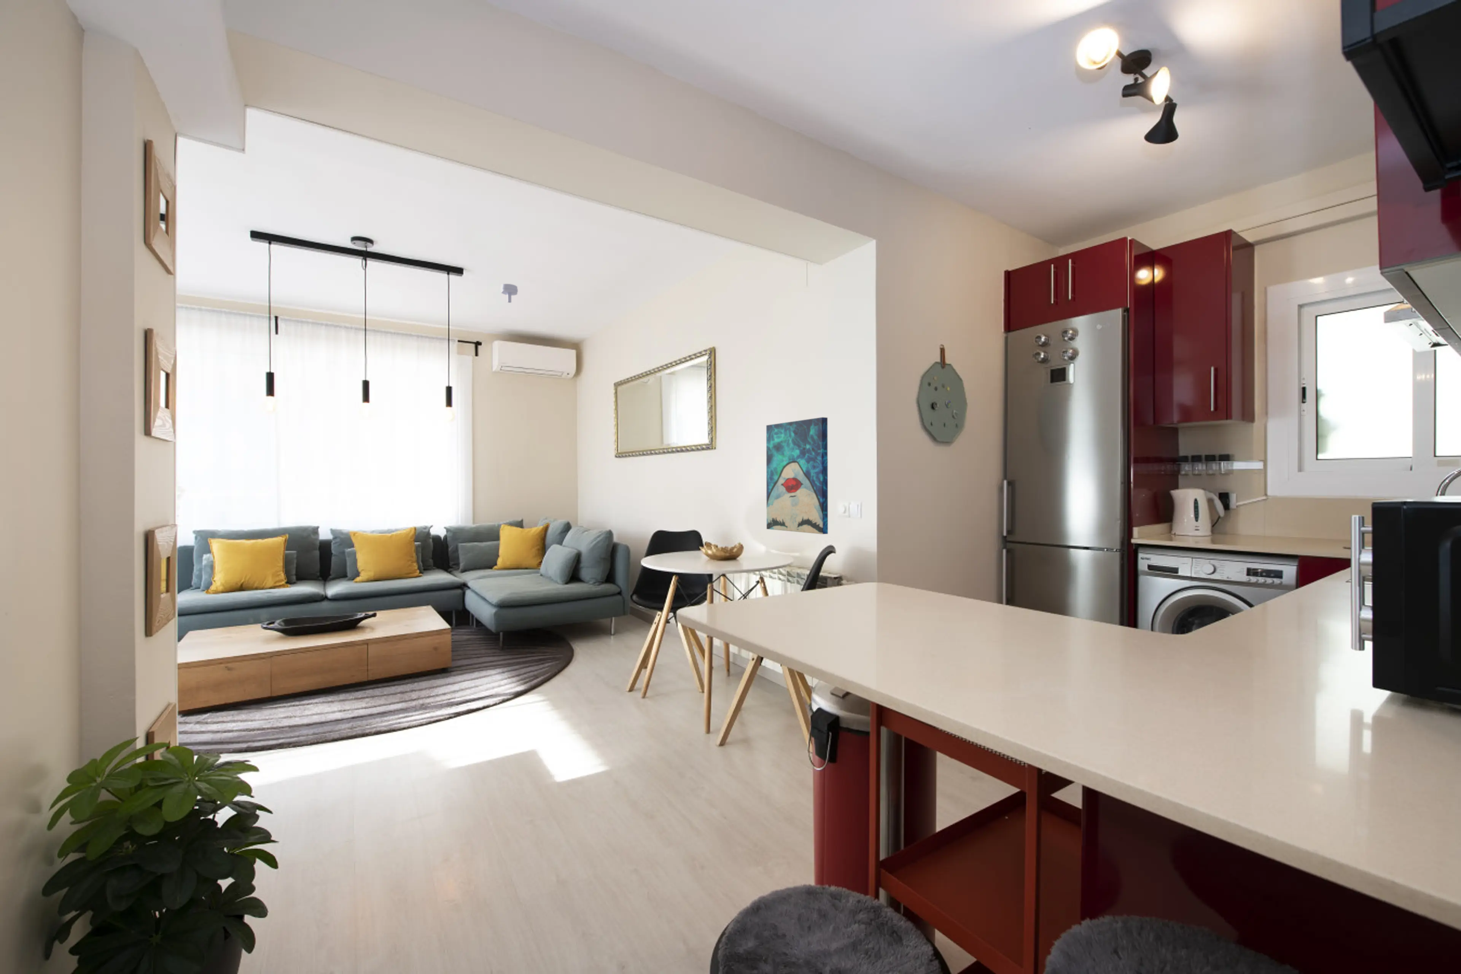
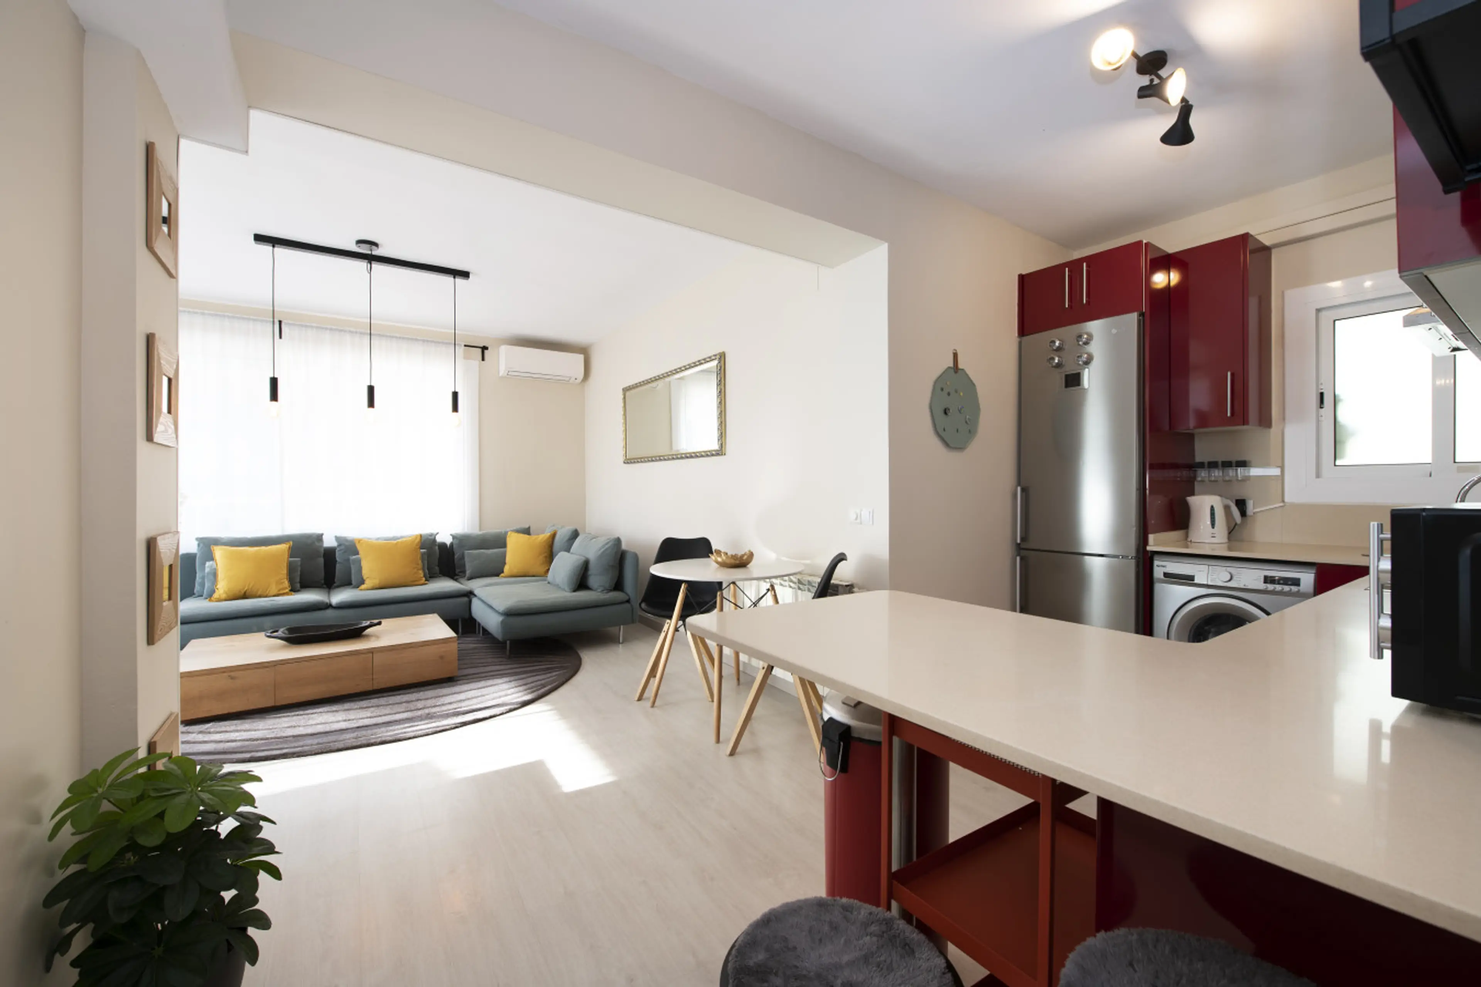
- wall art [766,417,828,535]
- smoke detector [500,284,519,303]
